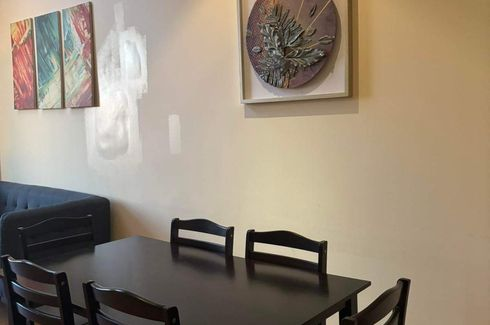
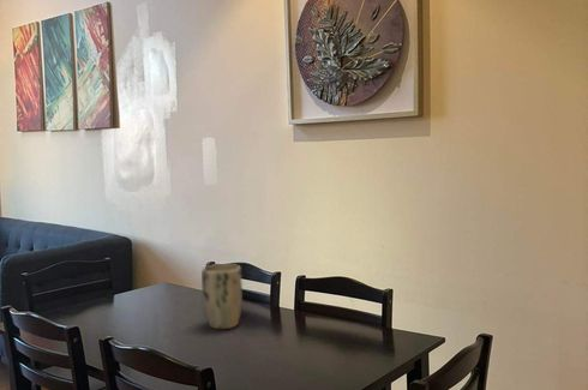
+ plant pot [200,263,244,330]
